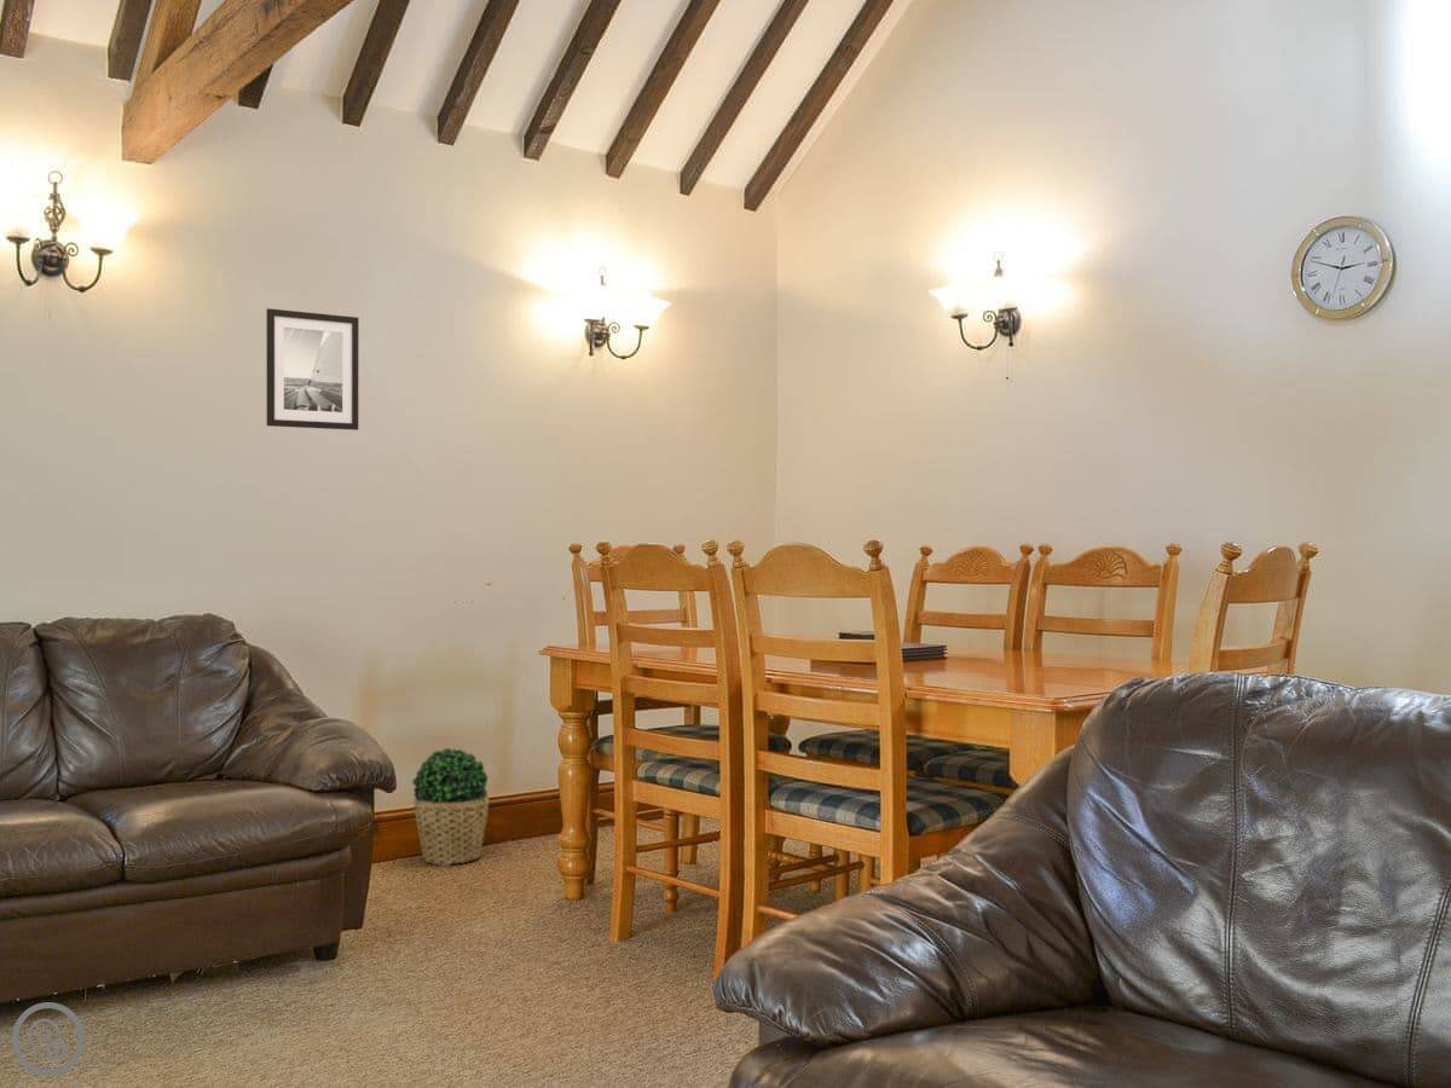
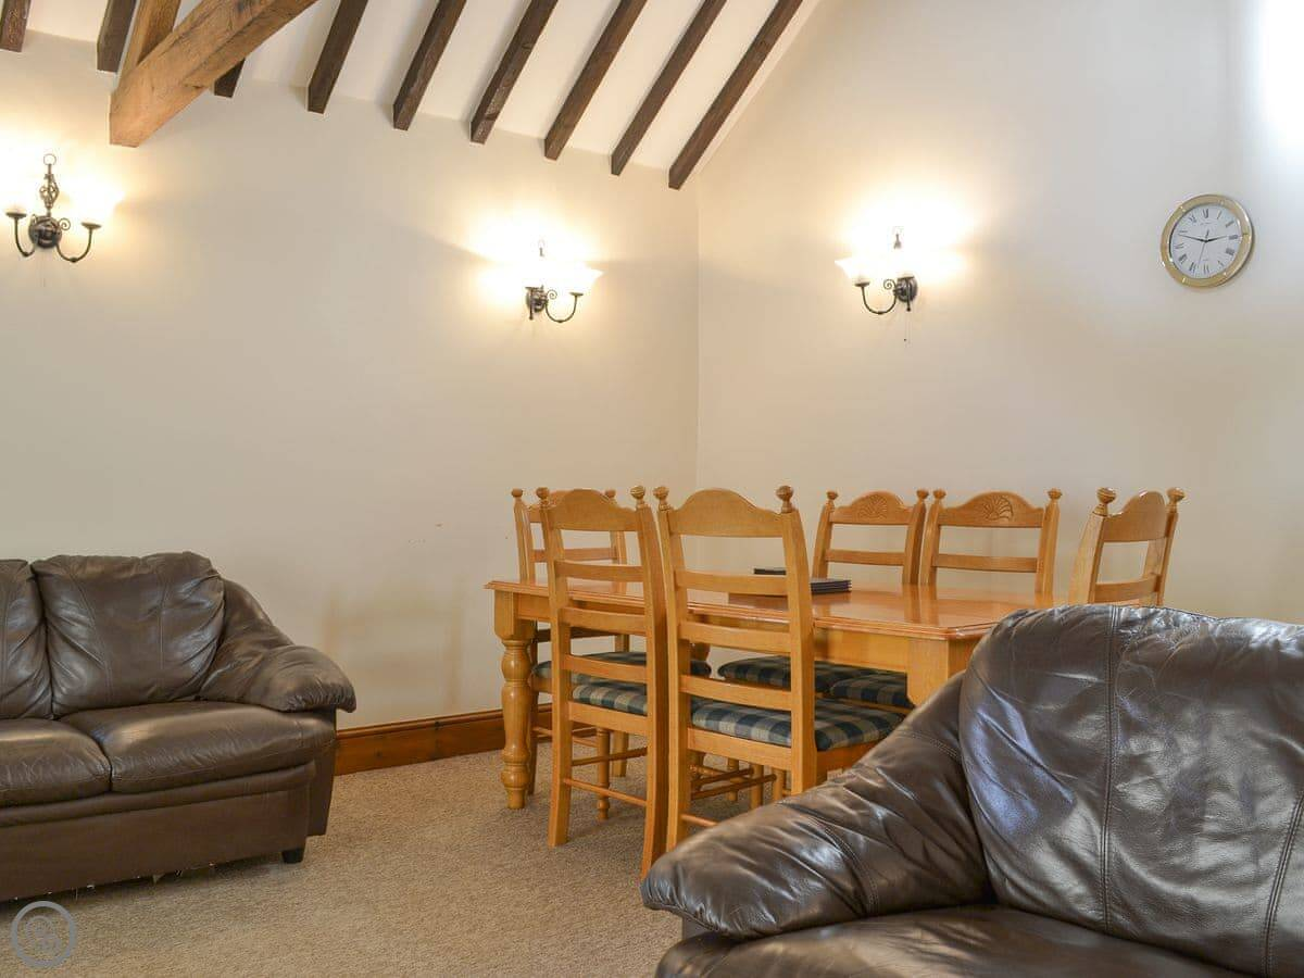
- potted plant [411,747,491,867]
- wall art [265,307,360,432]
